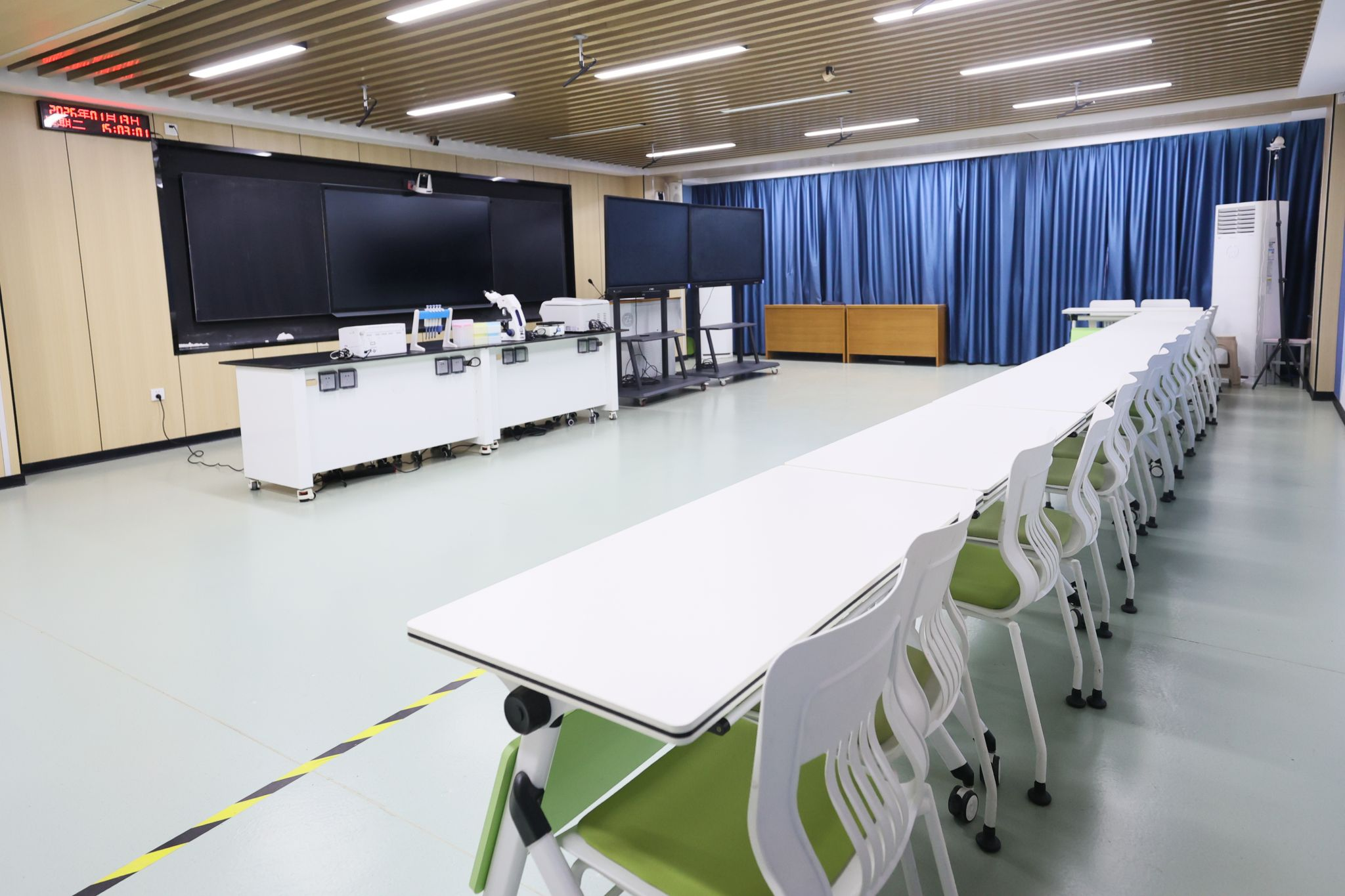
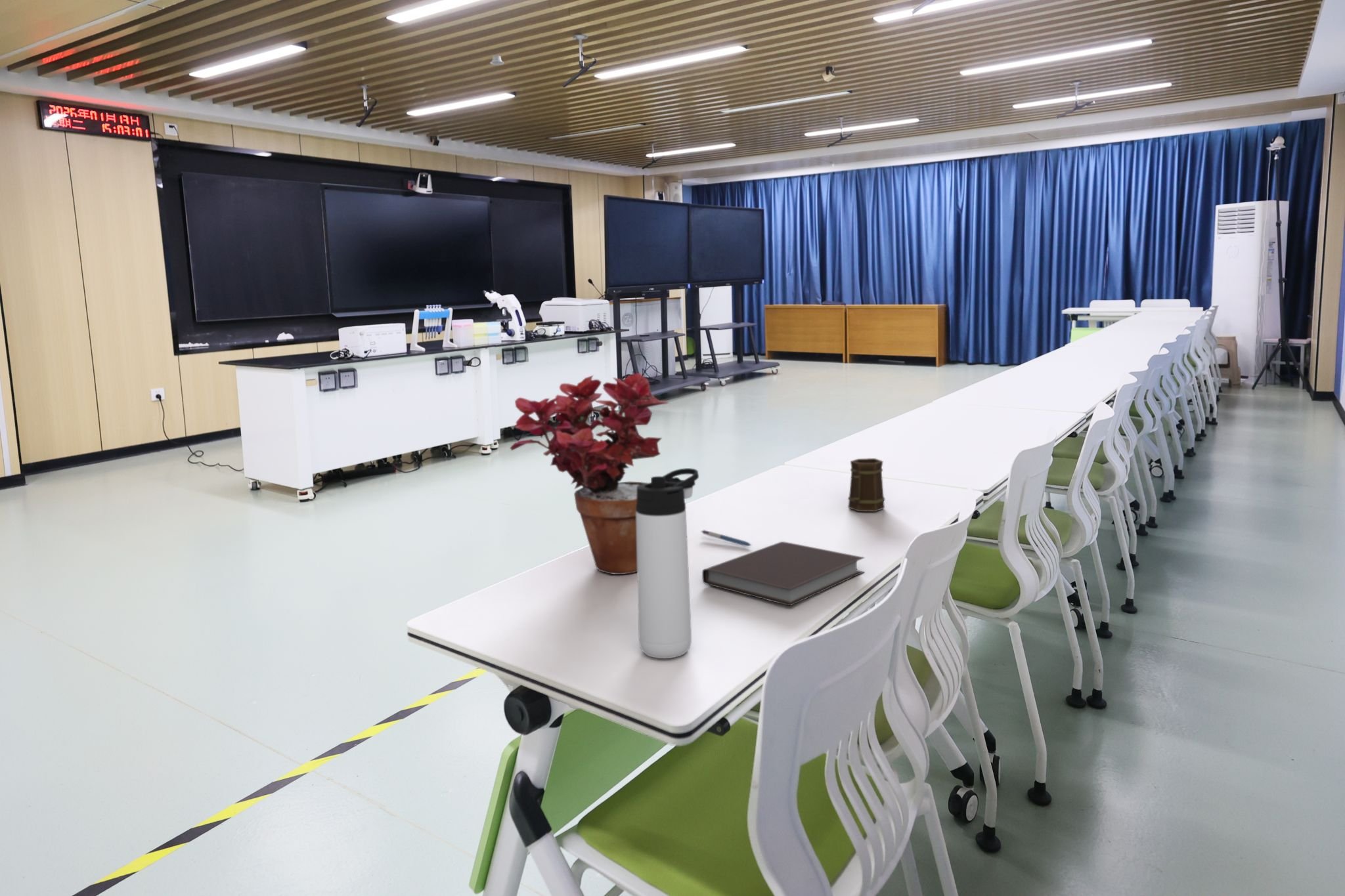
+ pen [700,529,752,547]
+ recessed light [489,54,505,66]
+ potted plant [509,372,670,575]
+ mug [847,458,885,513]
+ notebook [701,541,865,607]
+ thermos bottle [636,467,699,659]
